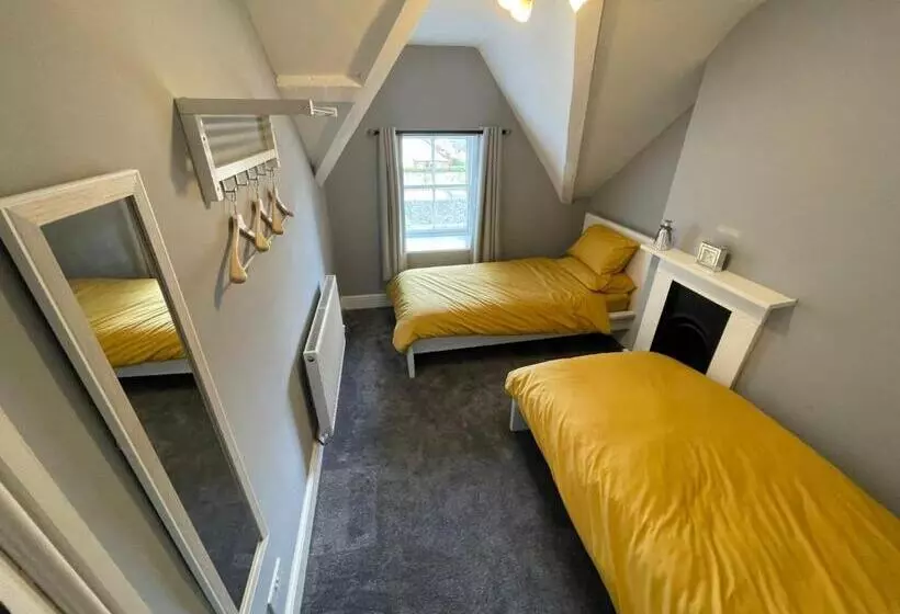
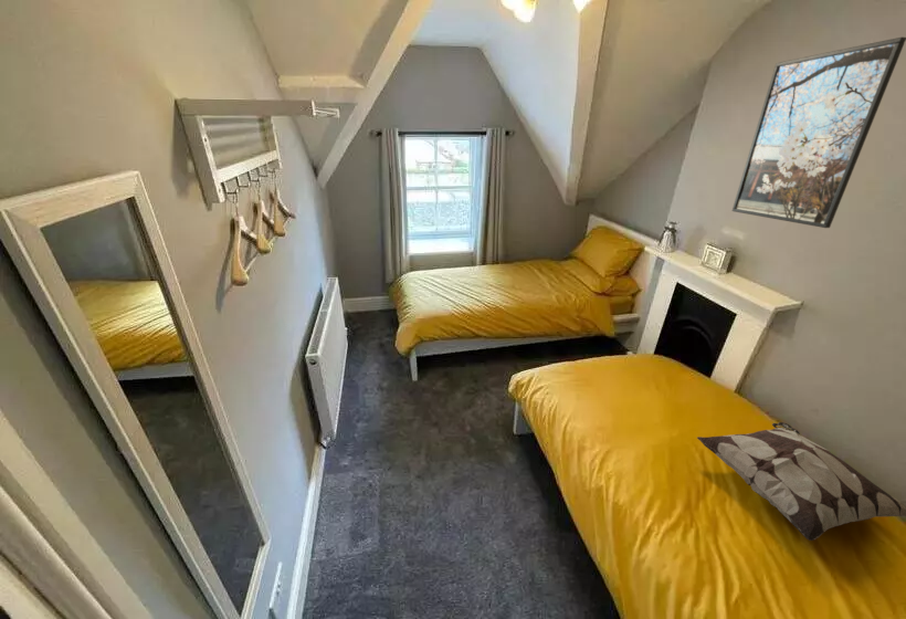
+ decorative pillow [696,421,906,542]
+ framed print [731,35,906,229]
